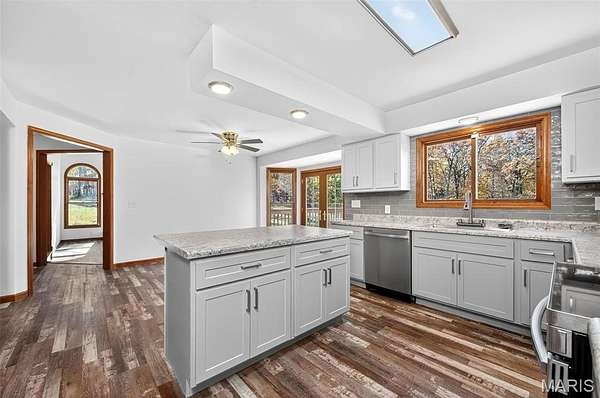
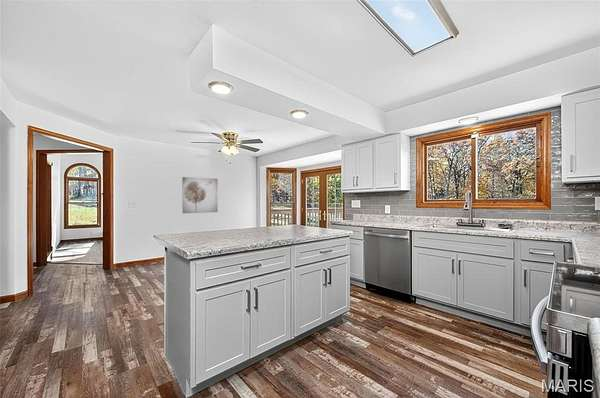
+ wall art [181,176,219,214]
